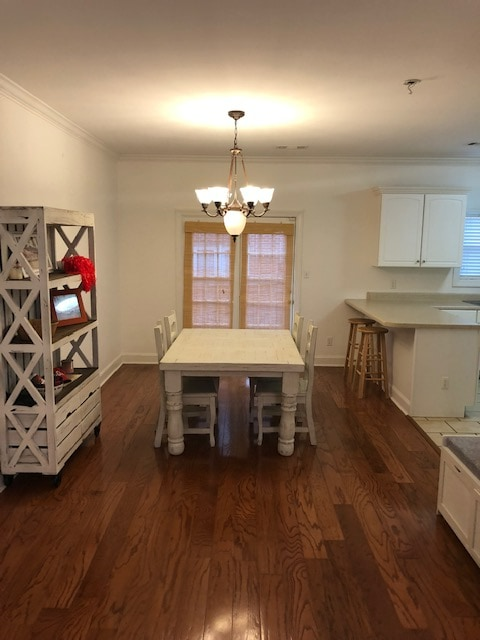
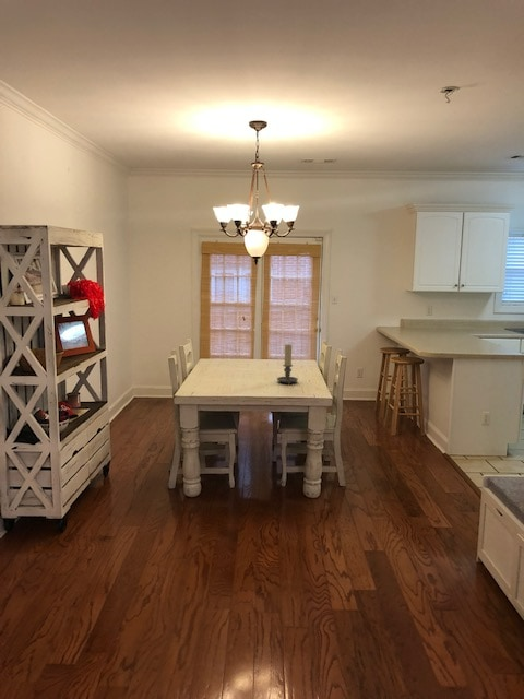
+ candle holder [276,343,299,384]
